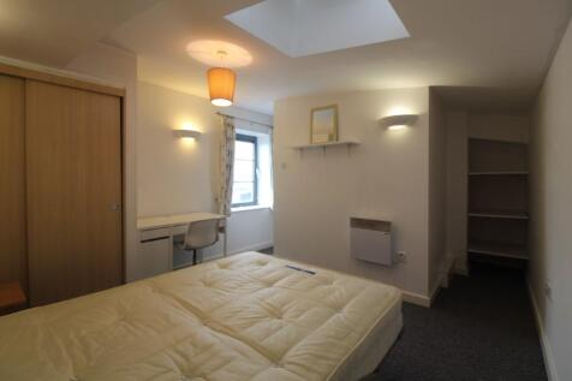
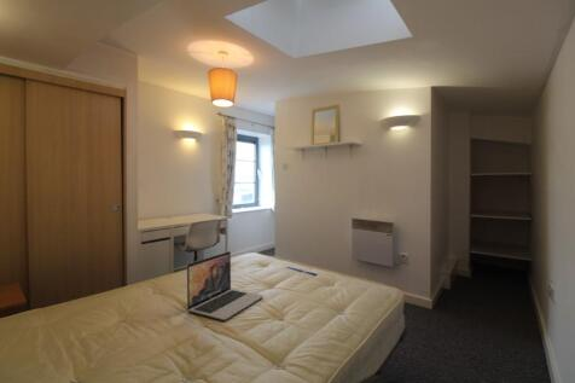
+ laptop [186,250,265,321]
